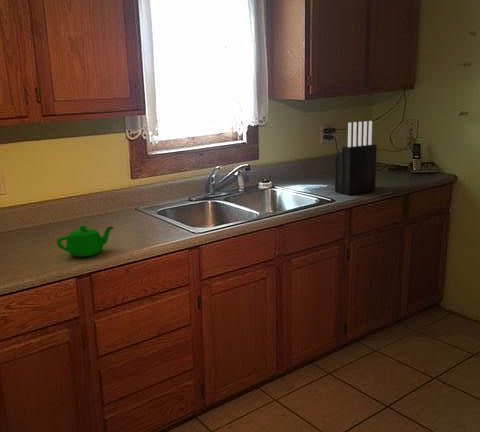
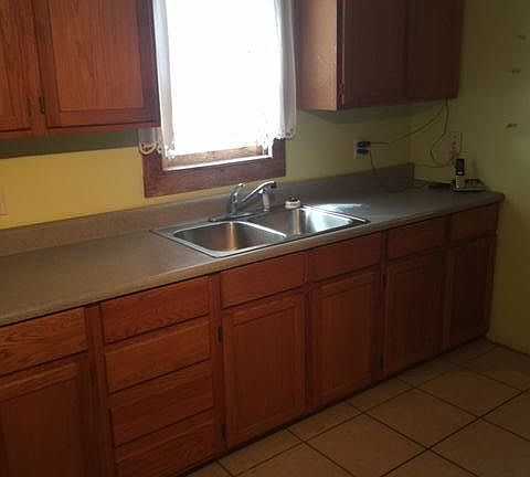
- knife block [334,120,378,196]
- teapot [56,225,114,258]
